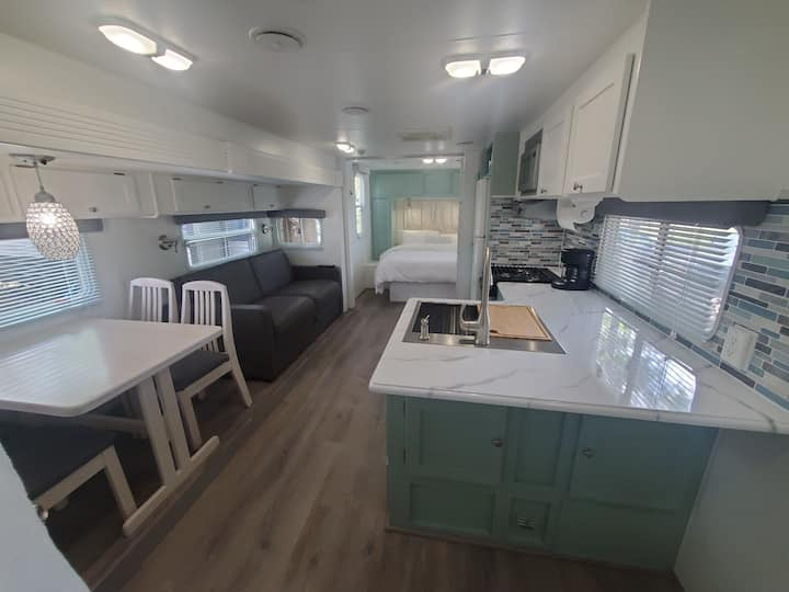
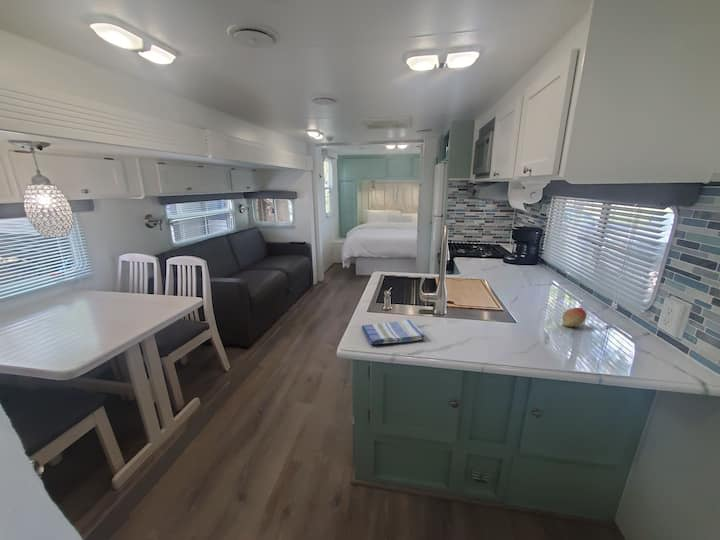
+ dish towel [361,318,426,346]
+ fruit [561,307,587,328]
